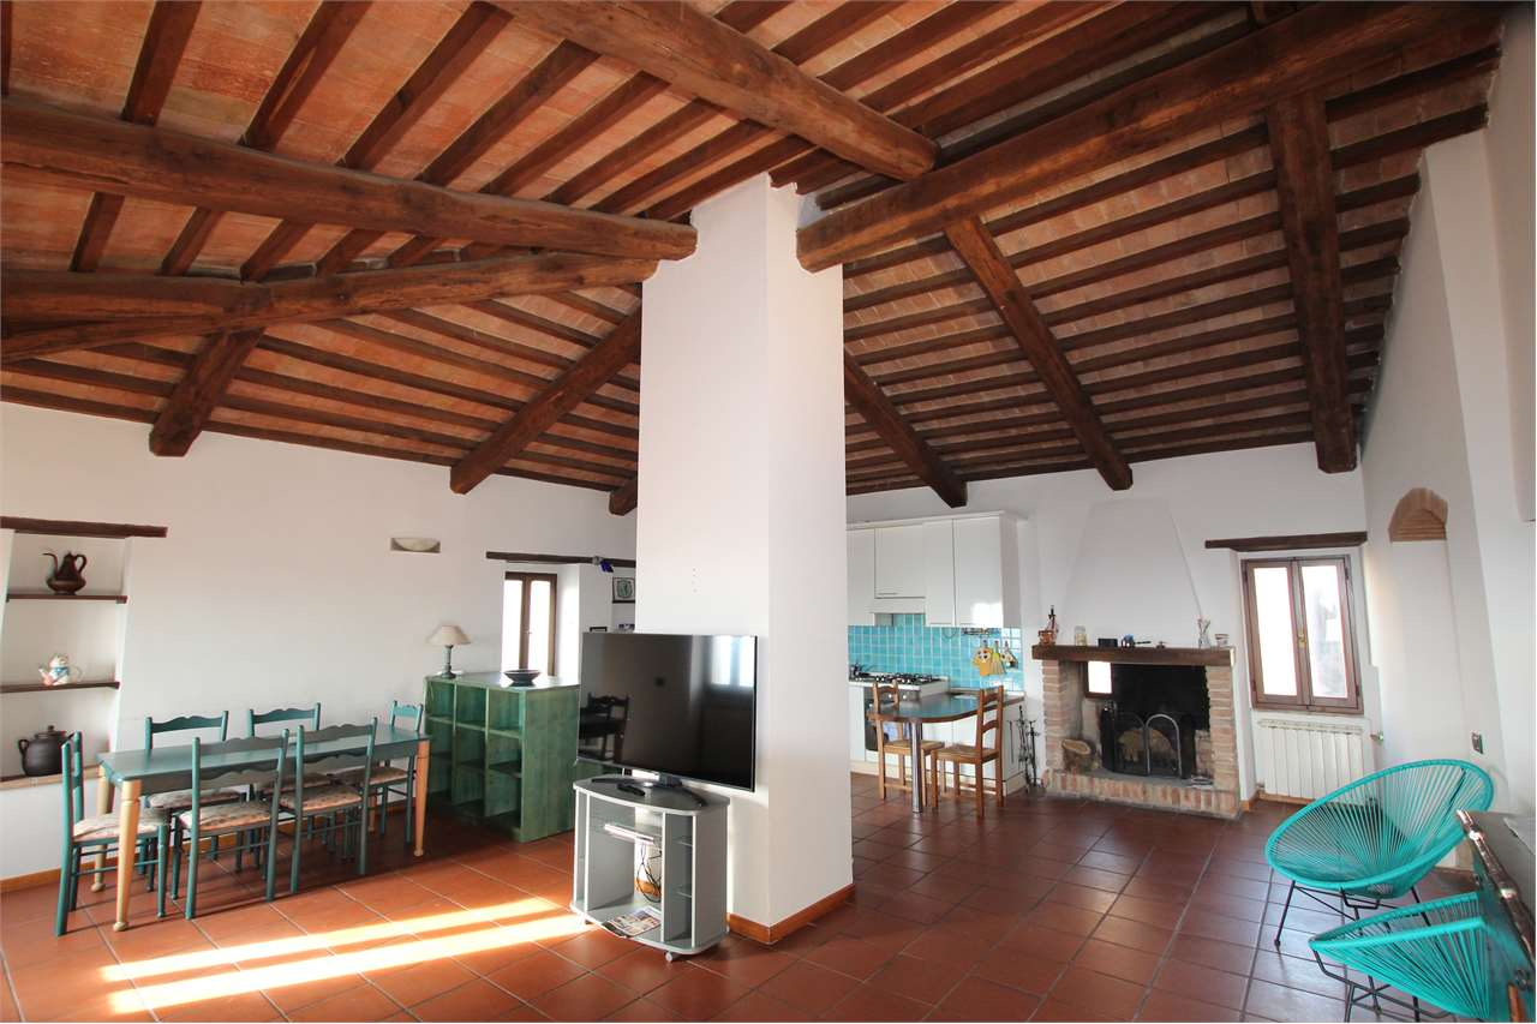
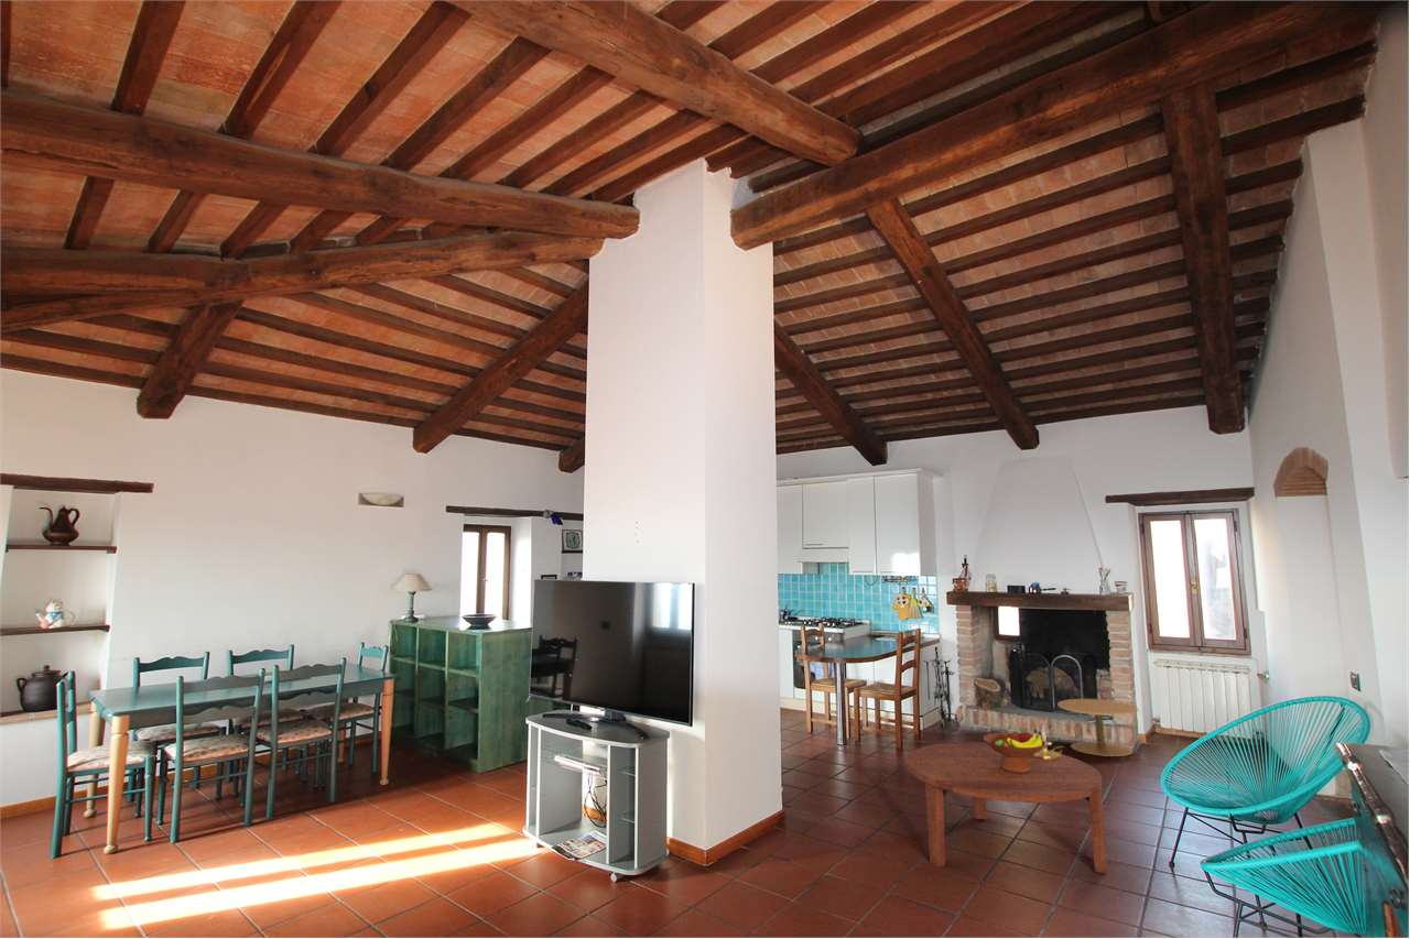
+ coffee table [905,741,1108,875]
+ candle holder [1032,725,1065,760]
+ side table [1056,698,1139,757]
+ fruit bowl [983,729,1046,773]
